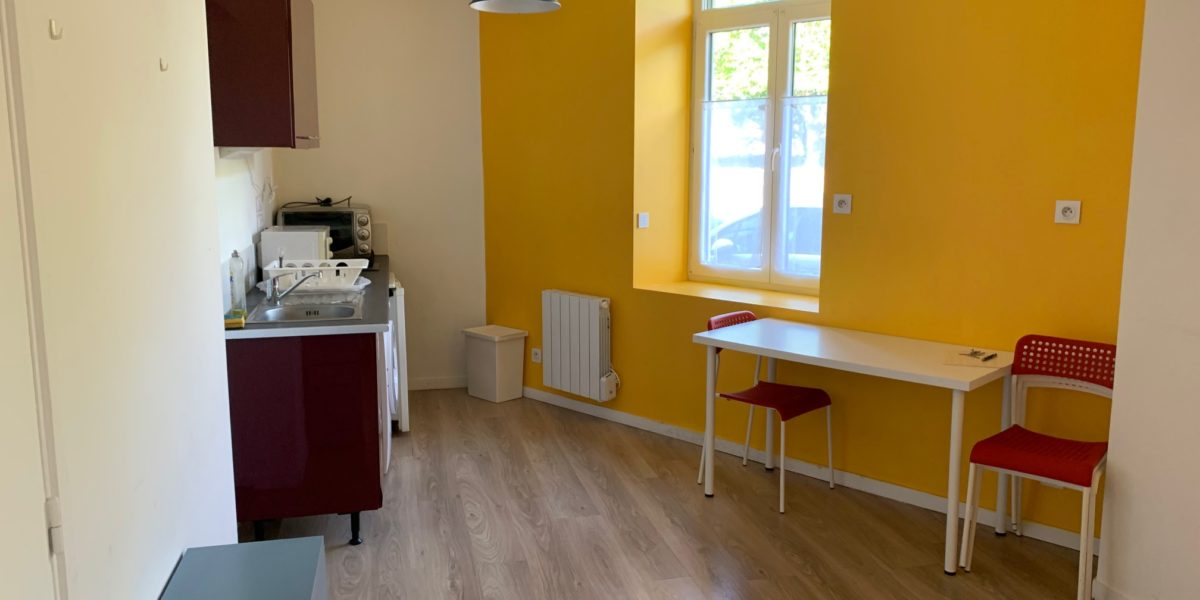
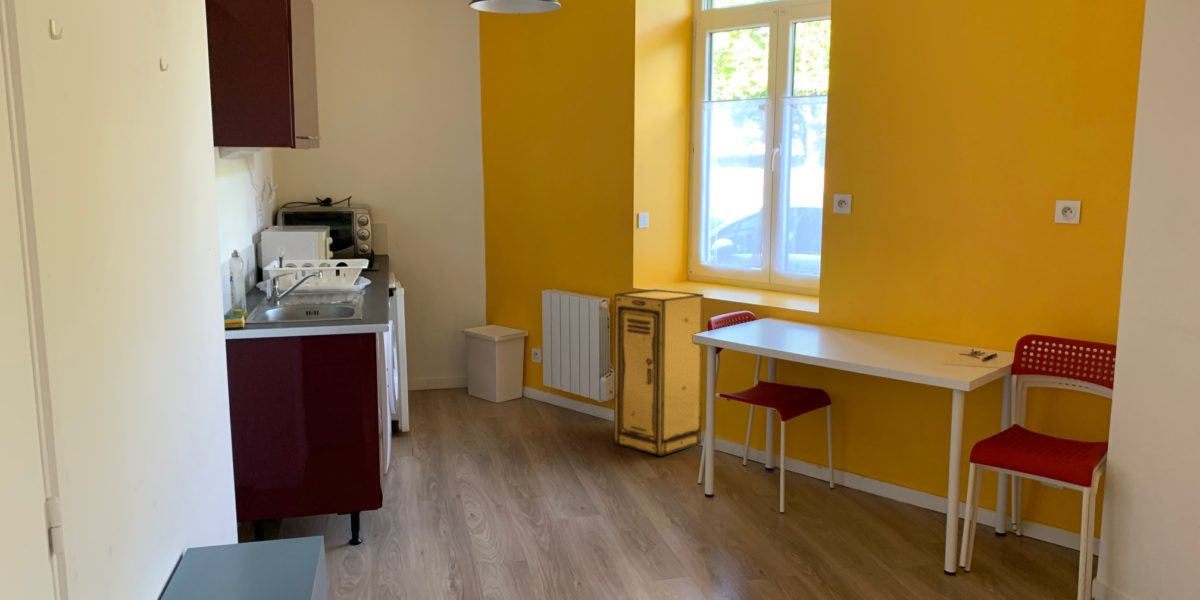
+ storage cabinet [613,288,704,457]
